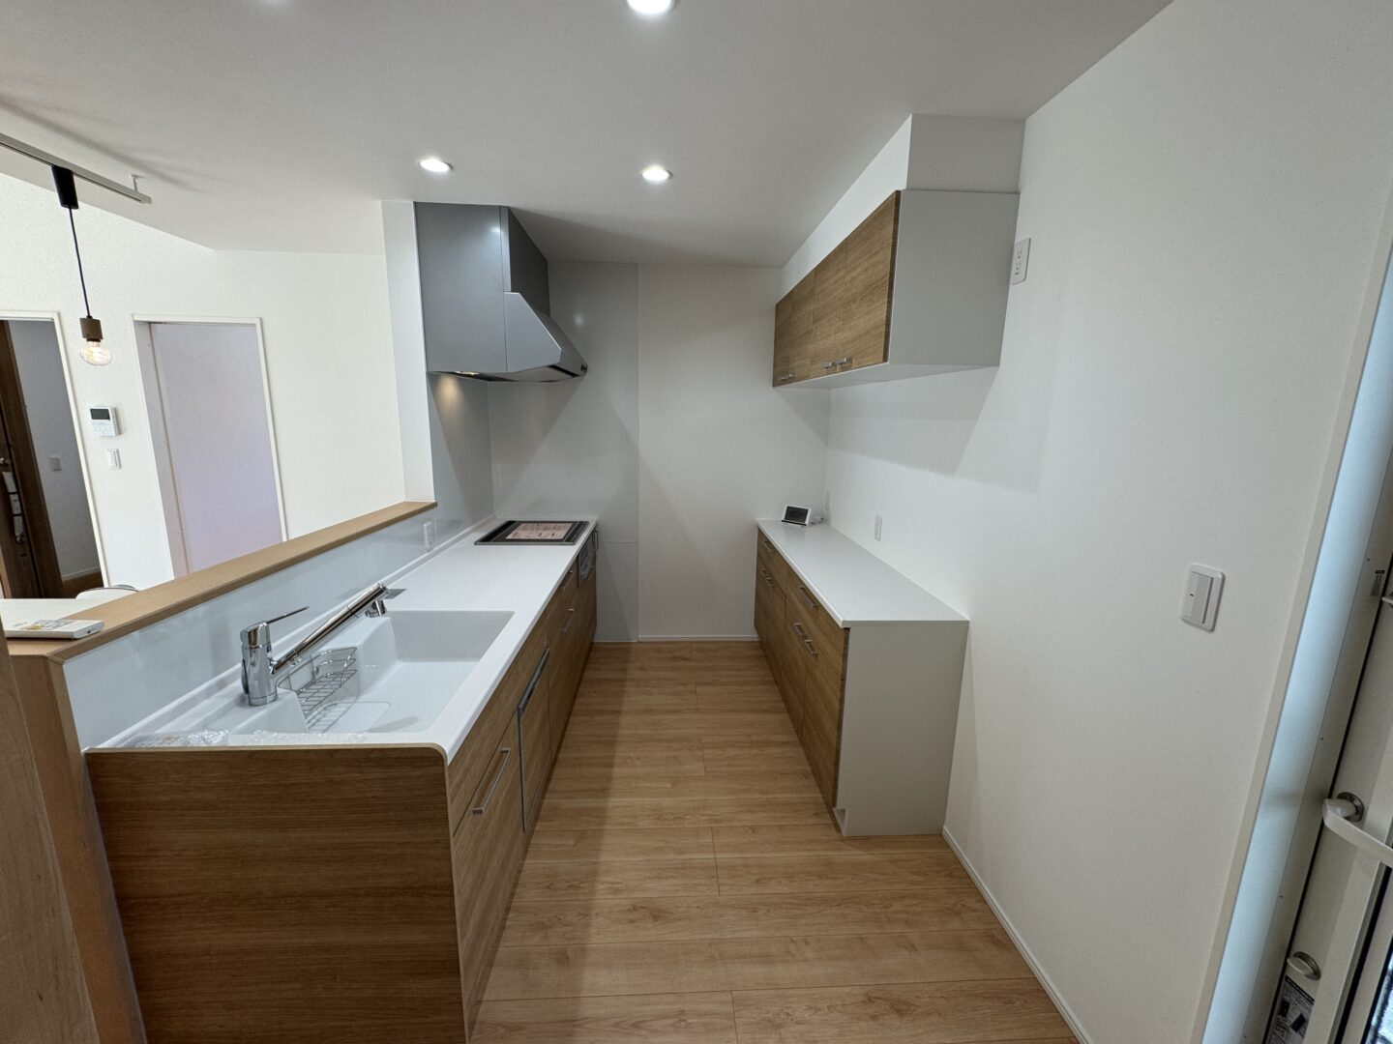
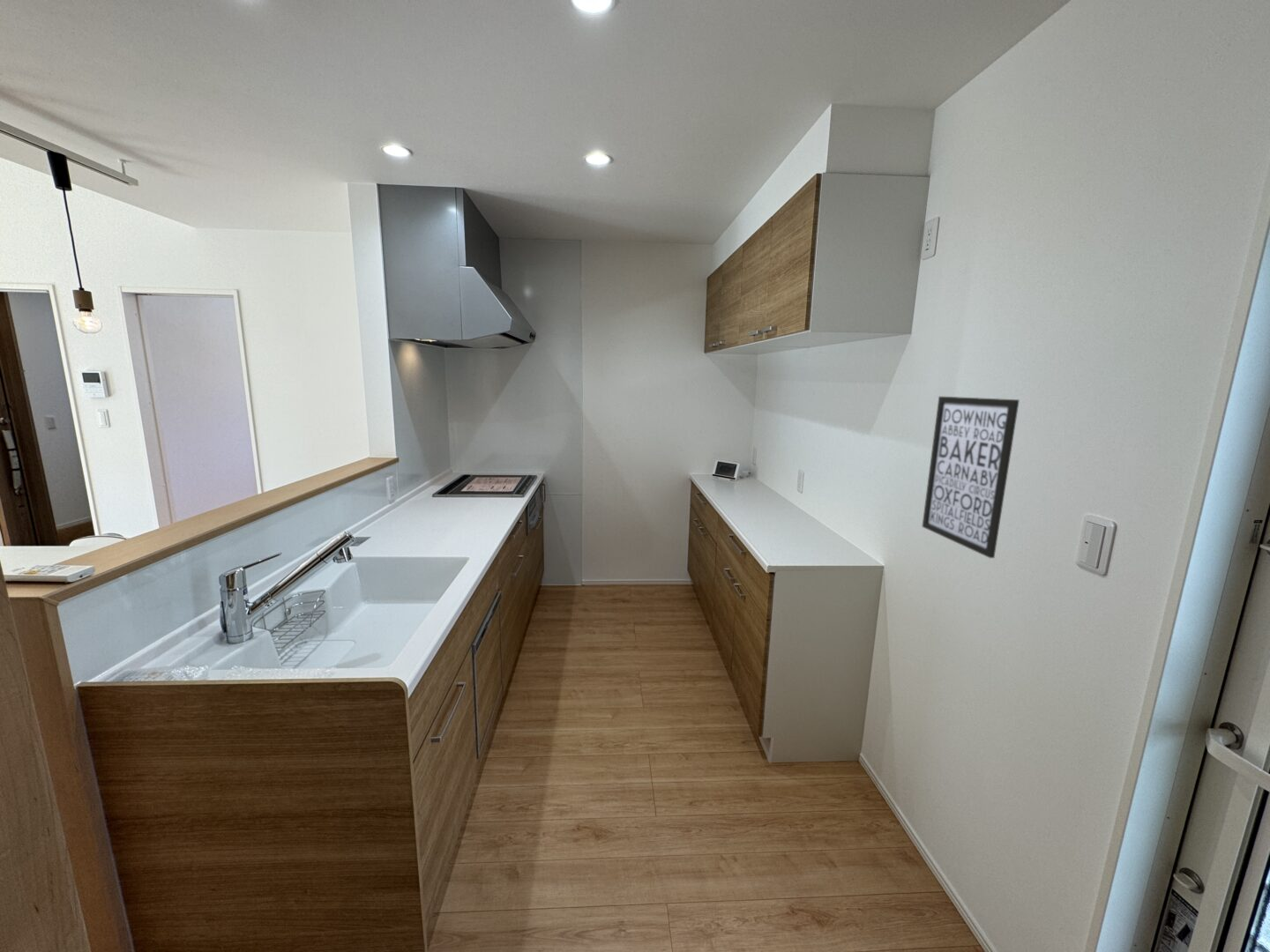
+ wall art [922,396,1020,559]
